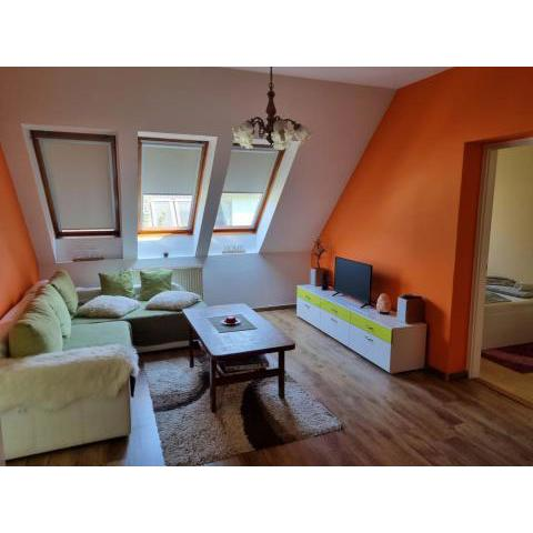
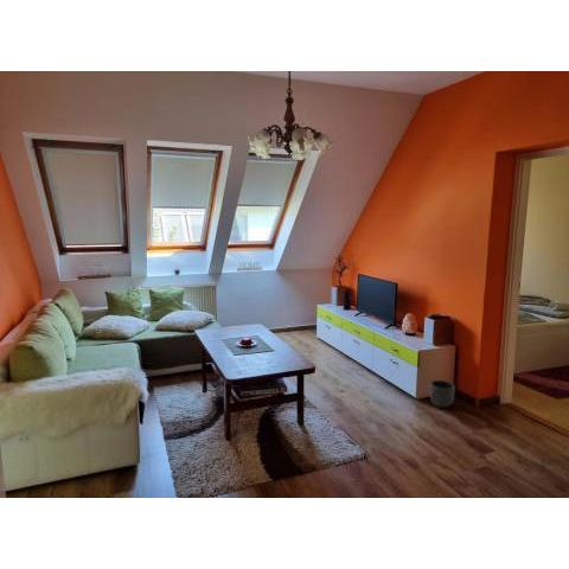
+ planter [429,379,455,409]
